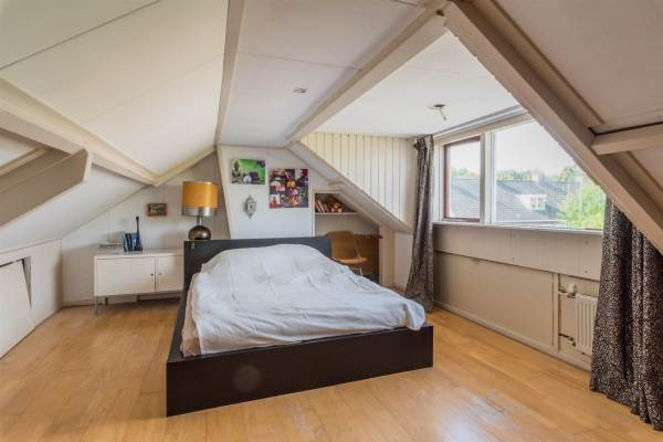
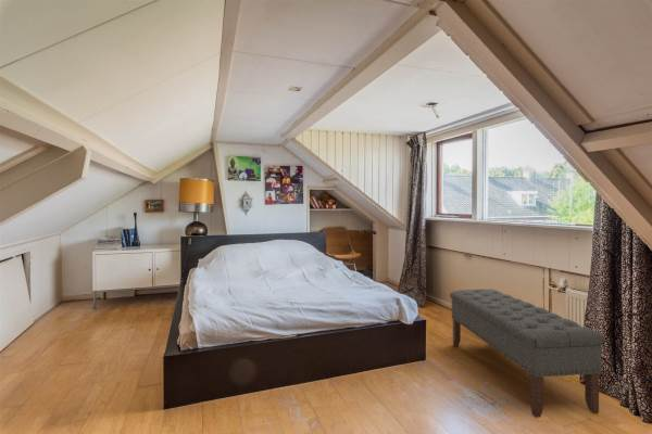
+ bench [449,289,605,419]
